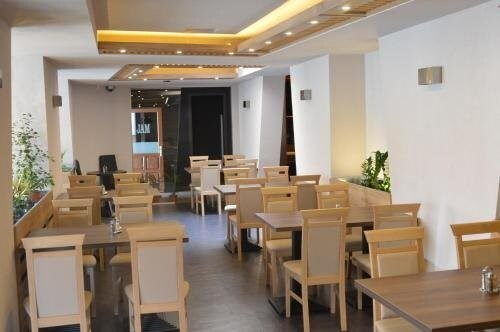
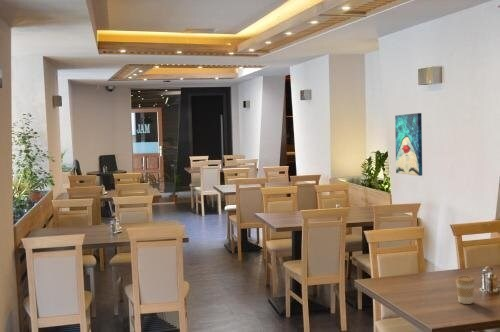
+ coffee cup [455,275,476,305]
+ wall art [394,112,423,177]
